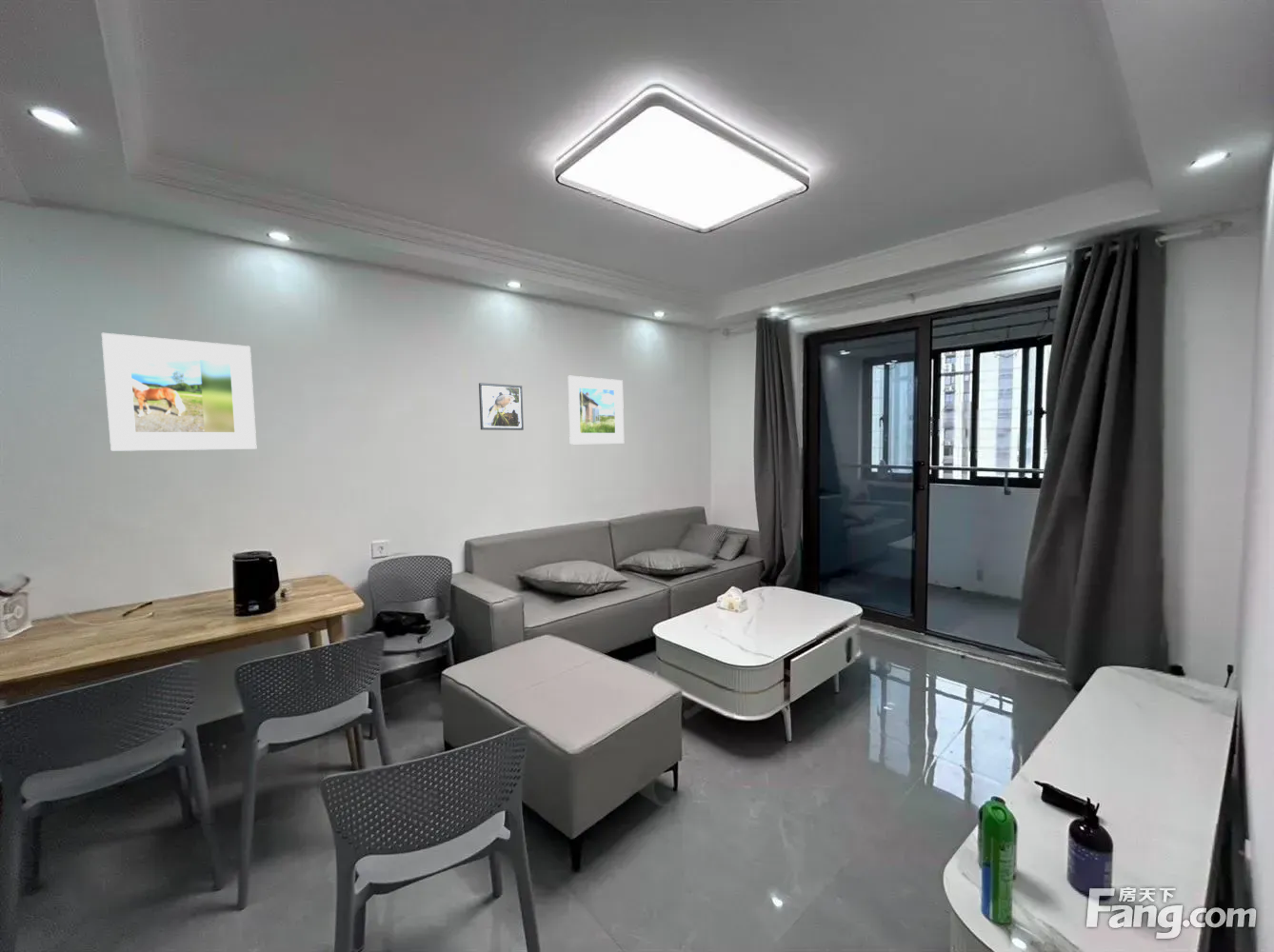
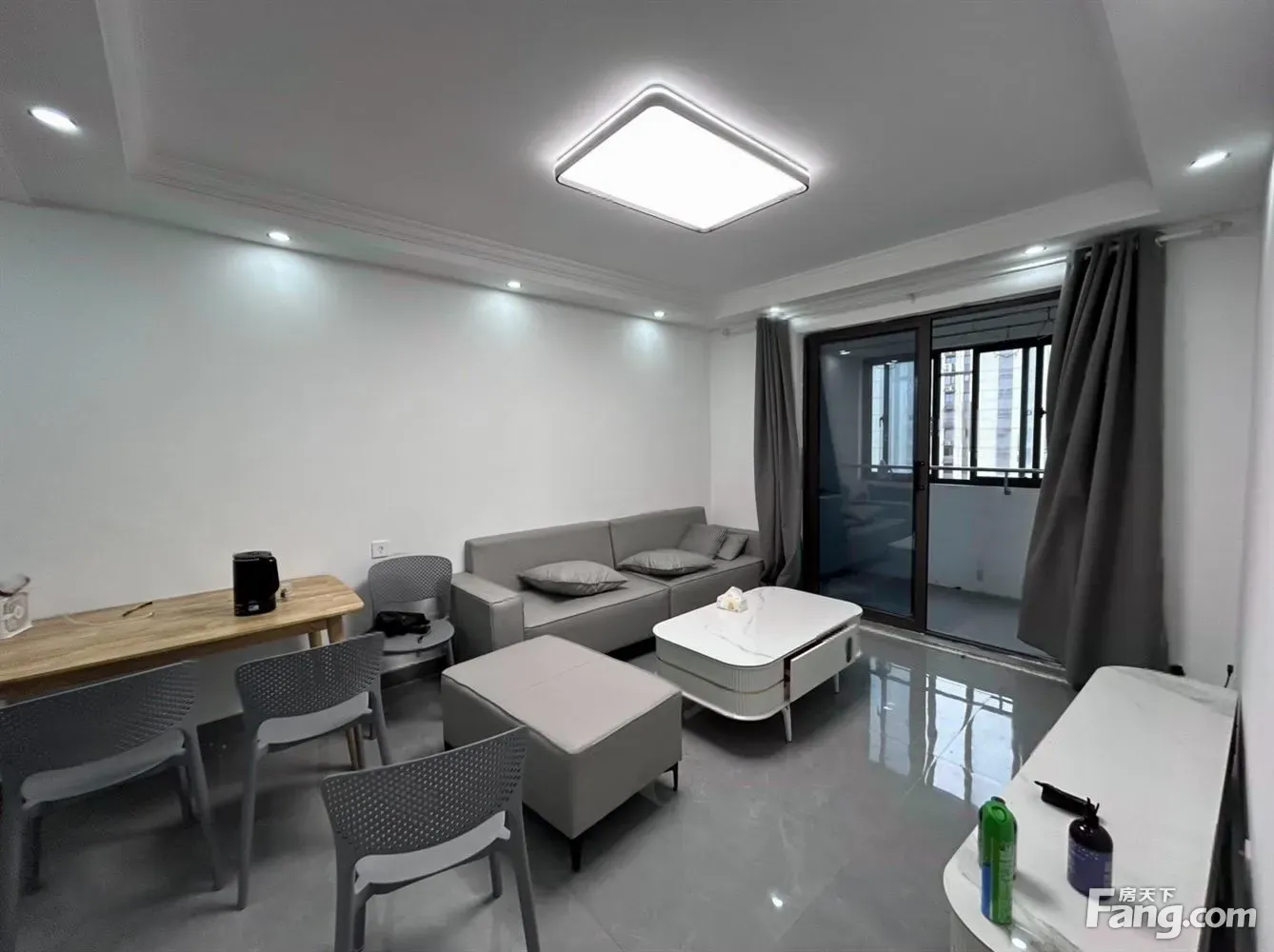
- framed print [478,382,525,431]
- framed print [567,375,625,446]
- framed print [101,332,257,452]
